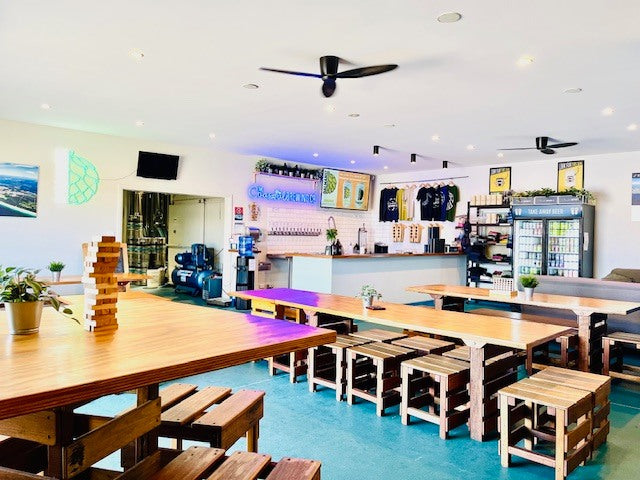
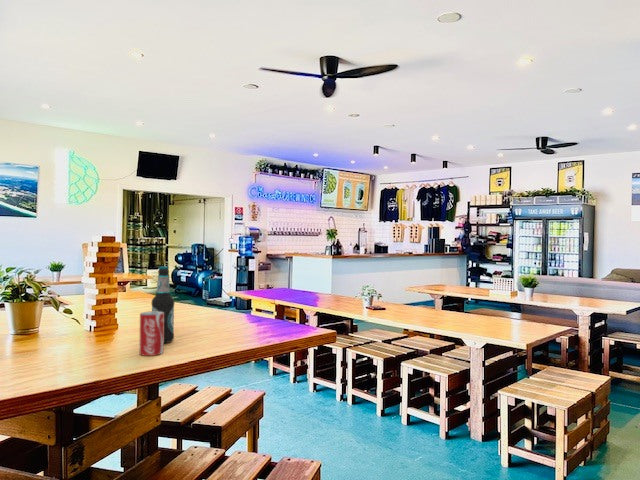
+ bottle [150,265,175,344]
+ beverage can [138,310,164,357]
